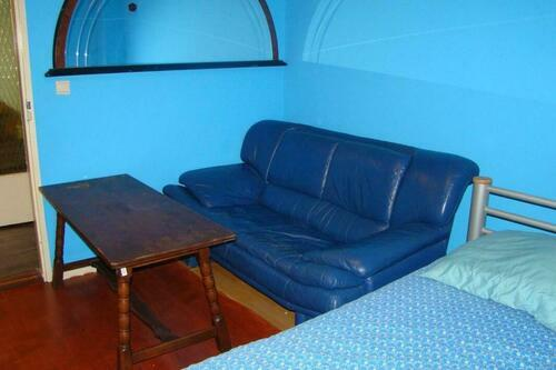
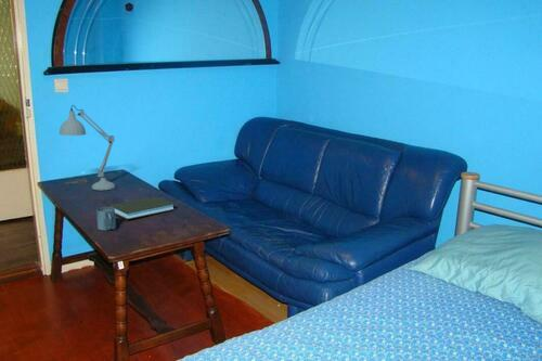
+ mug [95,206,117,232]
+ book [108,195,176,220]
+ desk lamp [59,104,116,191]
